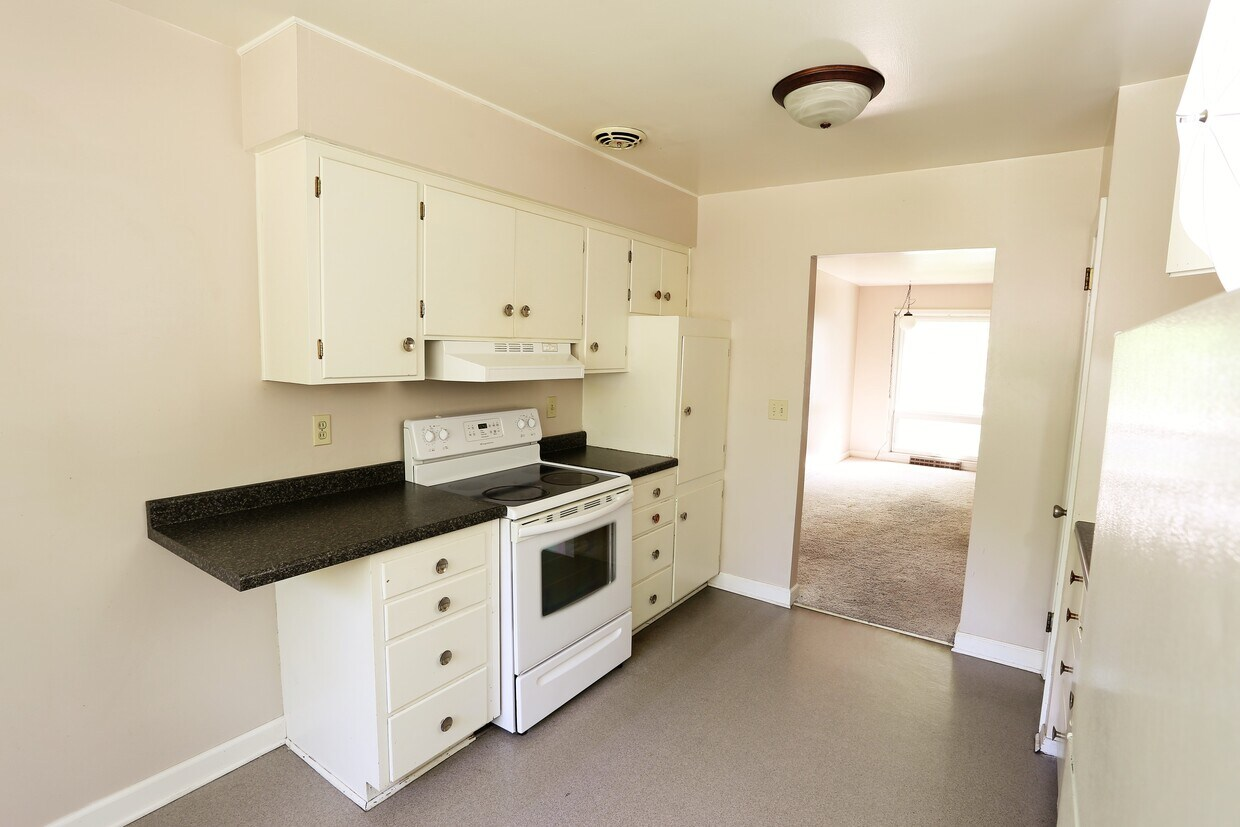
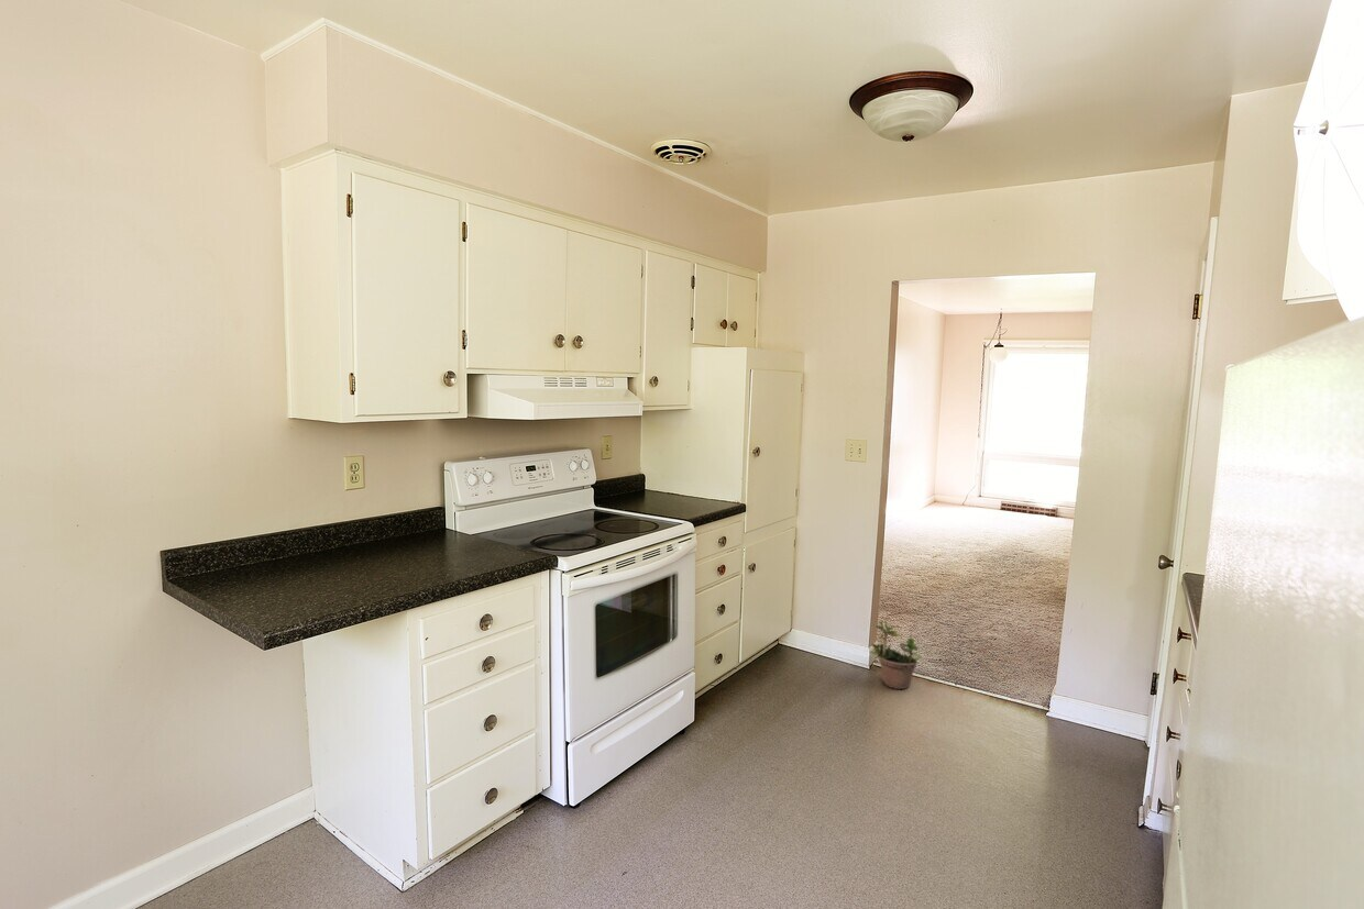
+ potted plant [868,619,923,690]
